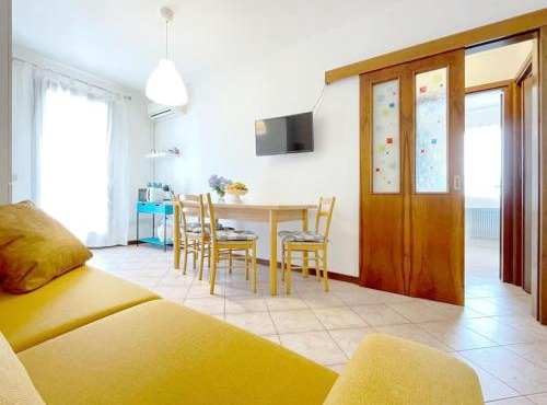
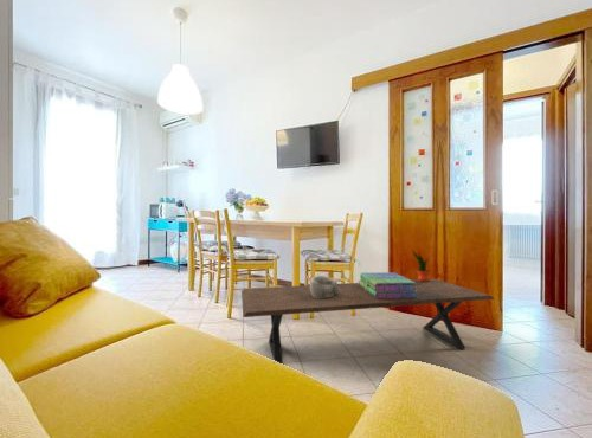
+ potted plant [411,250,432,282]
+ coffee table [240,278,496,365]
+ stack of books [358,271,418,298]
+ decorative bowl [309,275,339,298]
